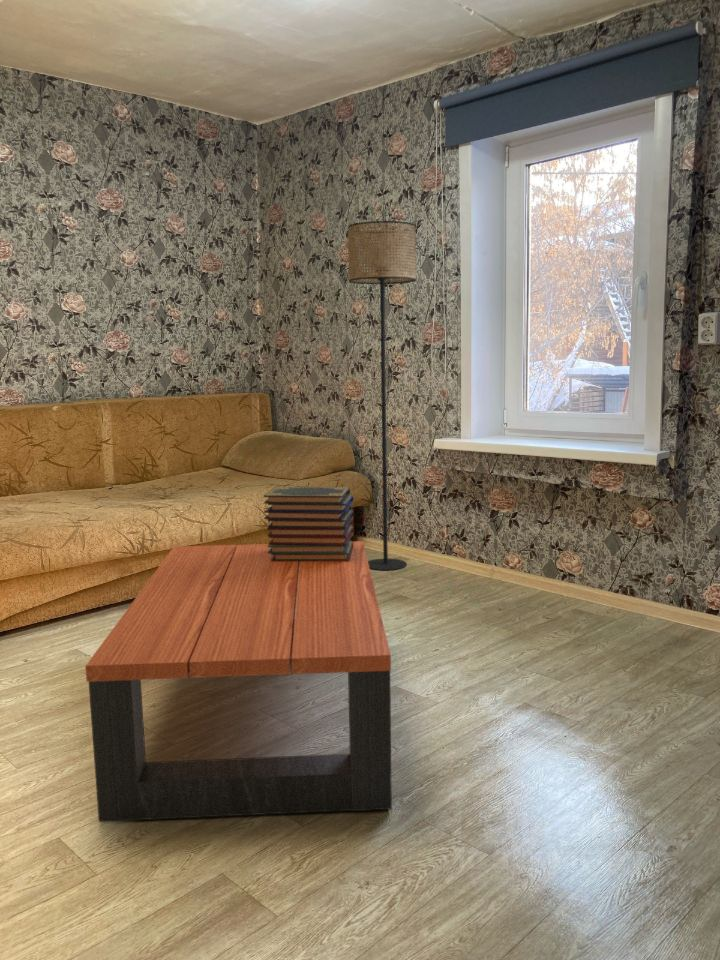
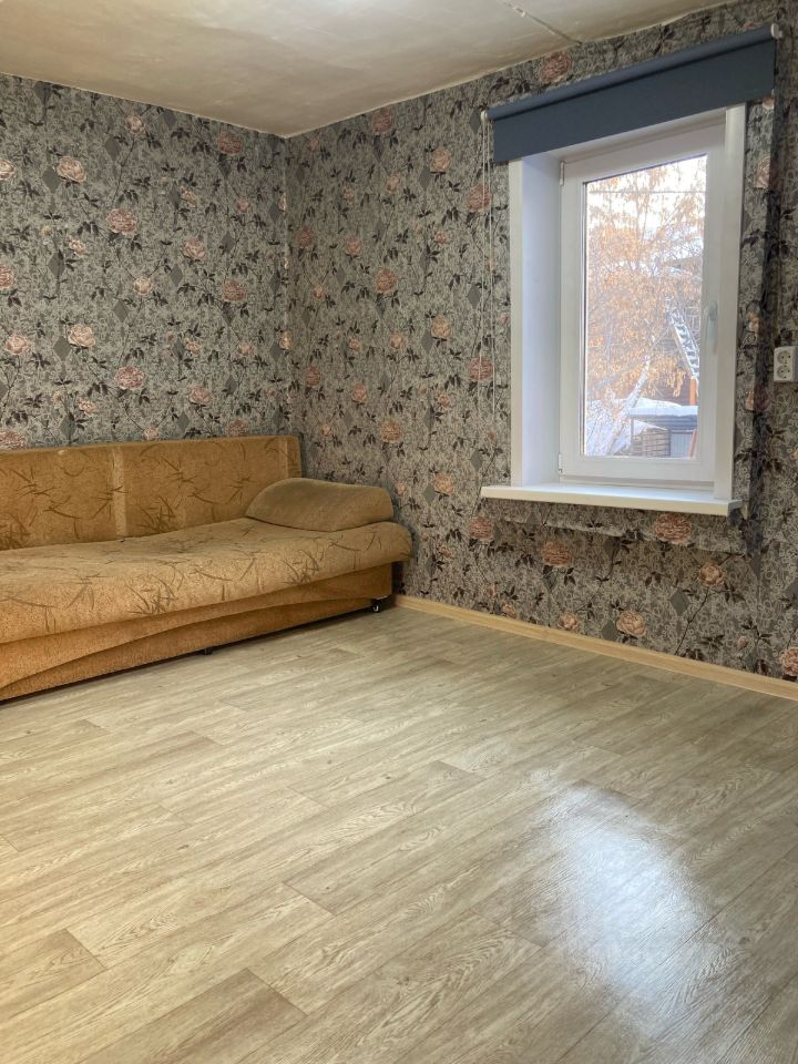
- floor lamp [347,220,417,572]
- coffee table [85,540,393,823]
- book stack [263,486,355,561]
